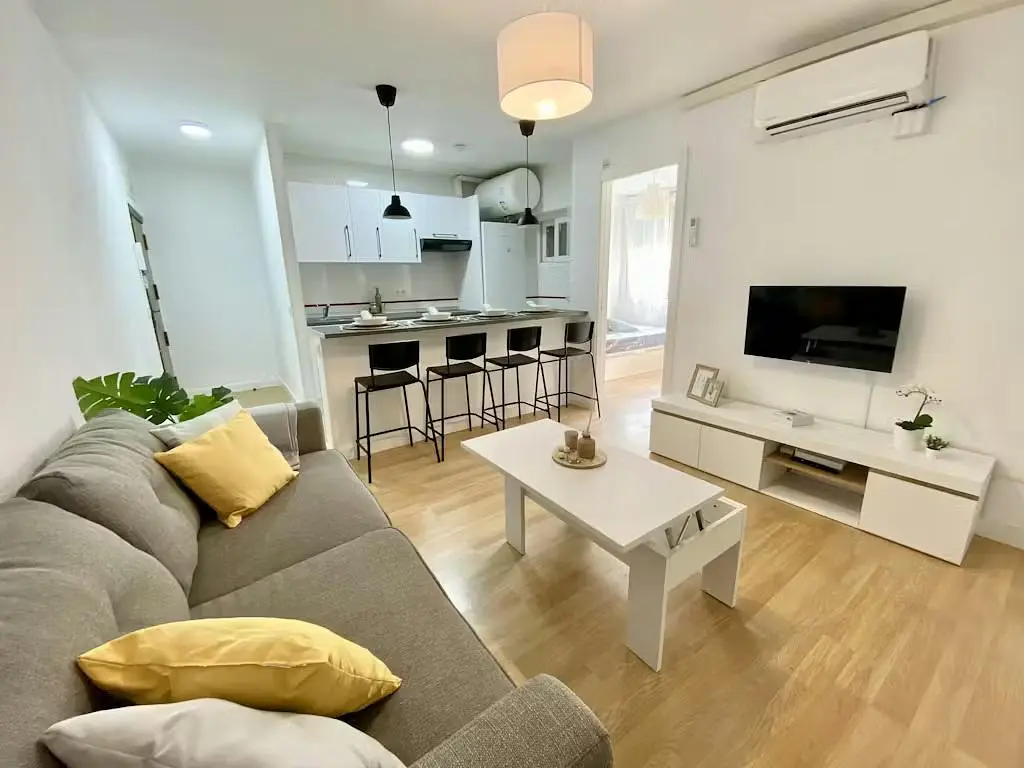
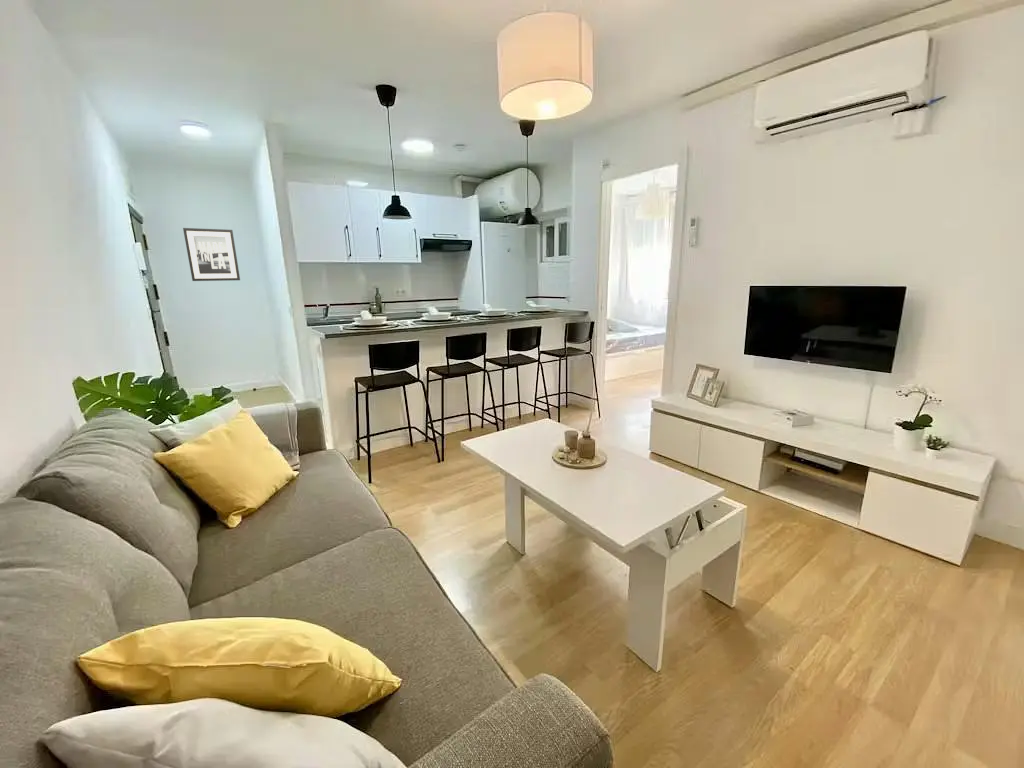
+ wall art [182,227,241,282]
